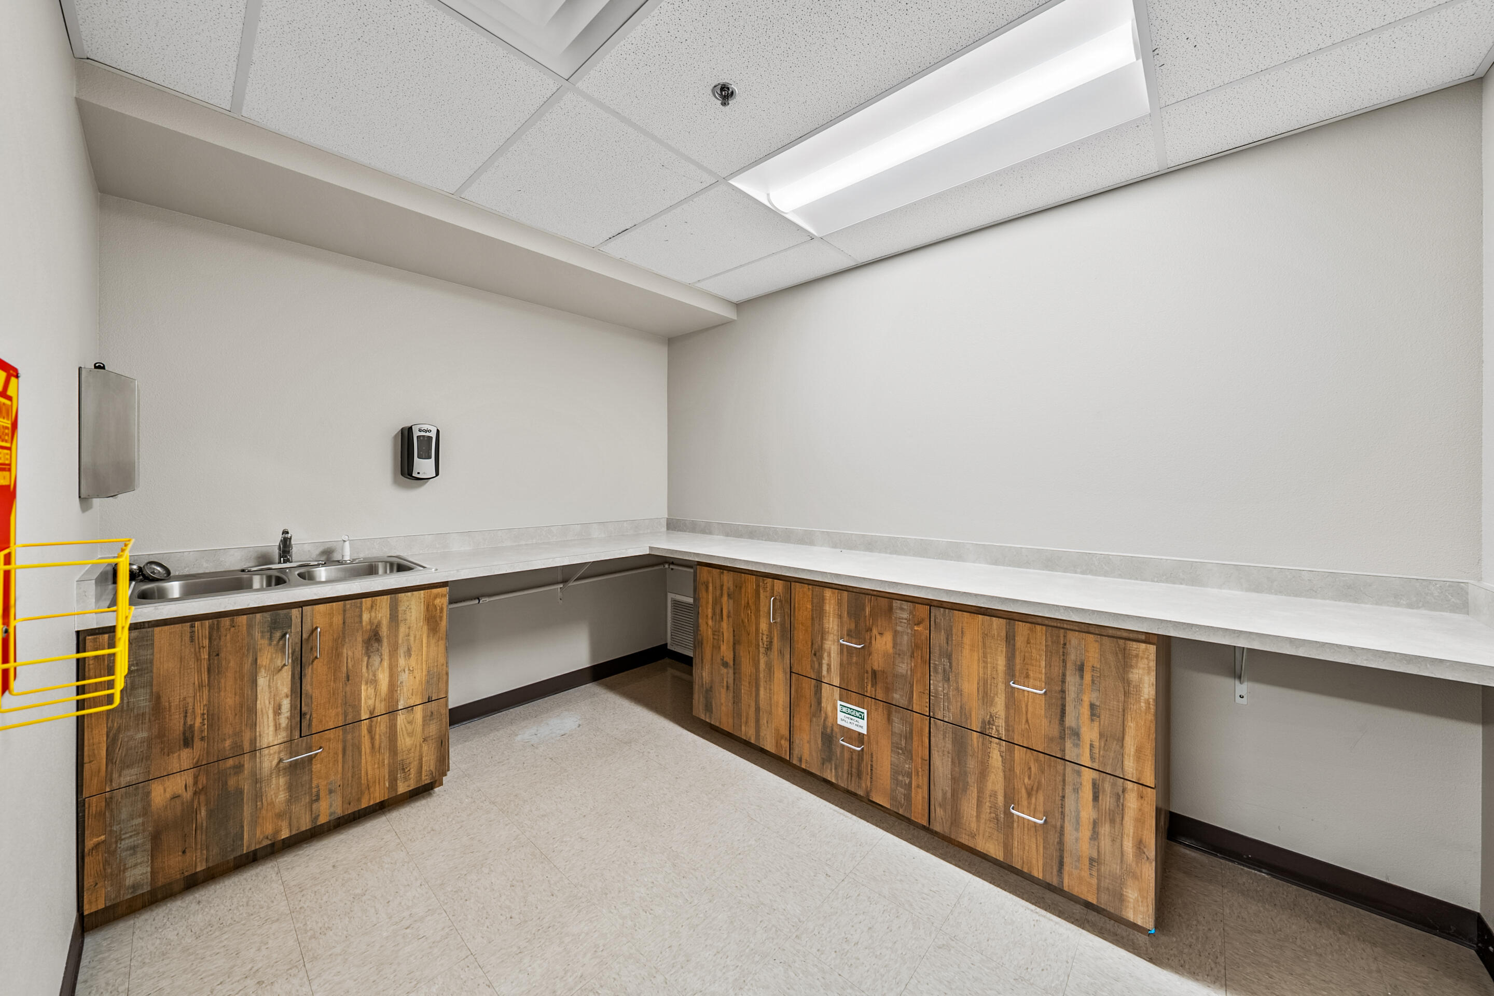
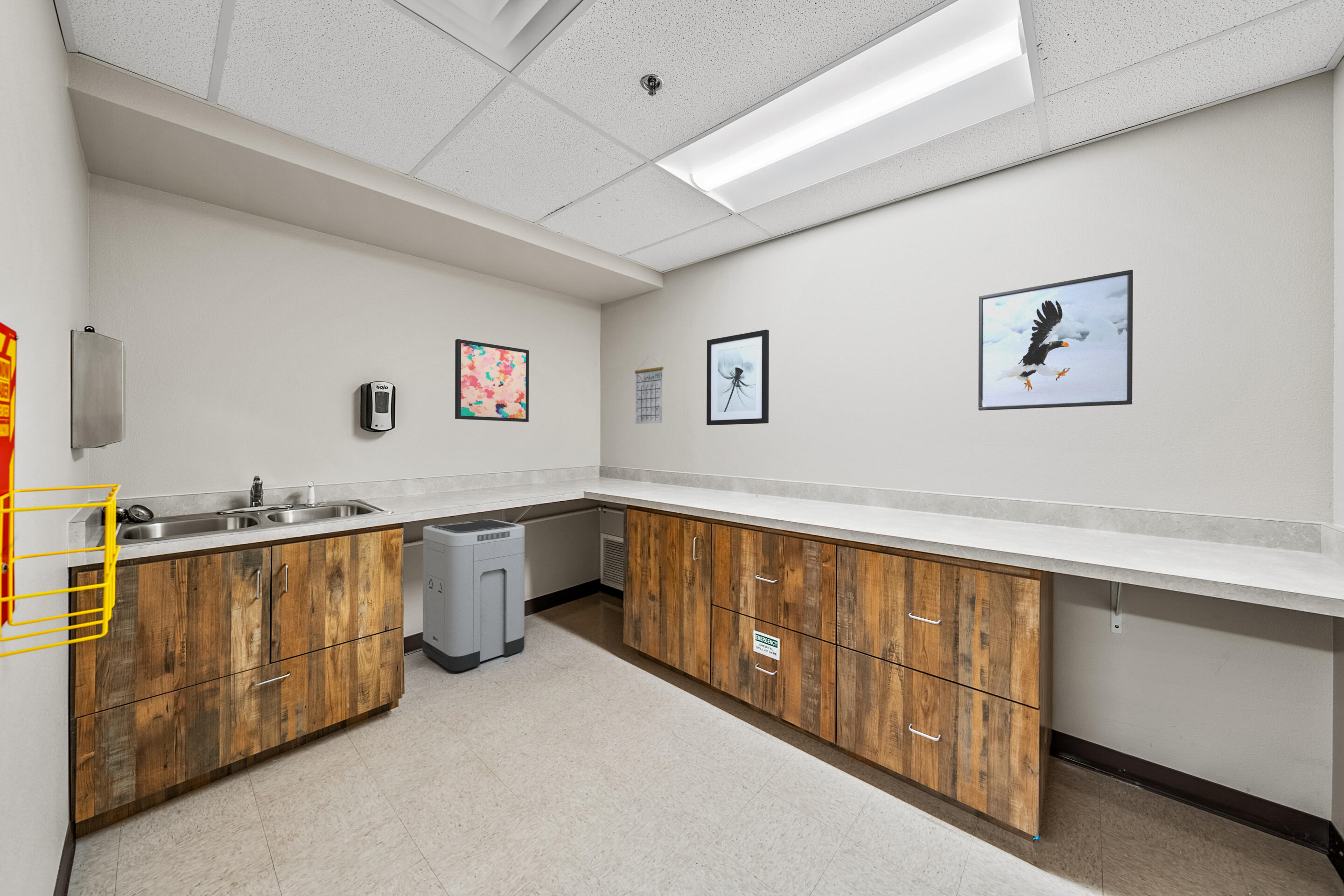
+ wall art [706,329,770,426]
+ wall art [455,338,529,422]
+ calendar [634,357,664,424]
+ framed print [978,269,1134,411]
+ trash can [422,519,525,672]
